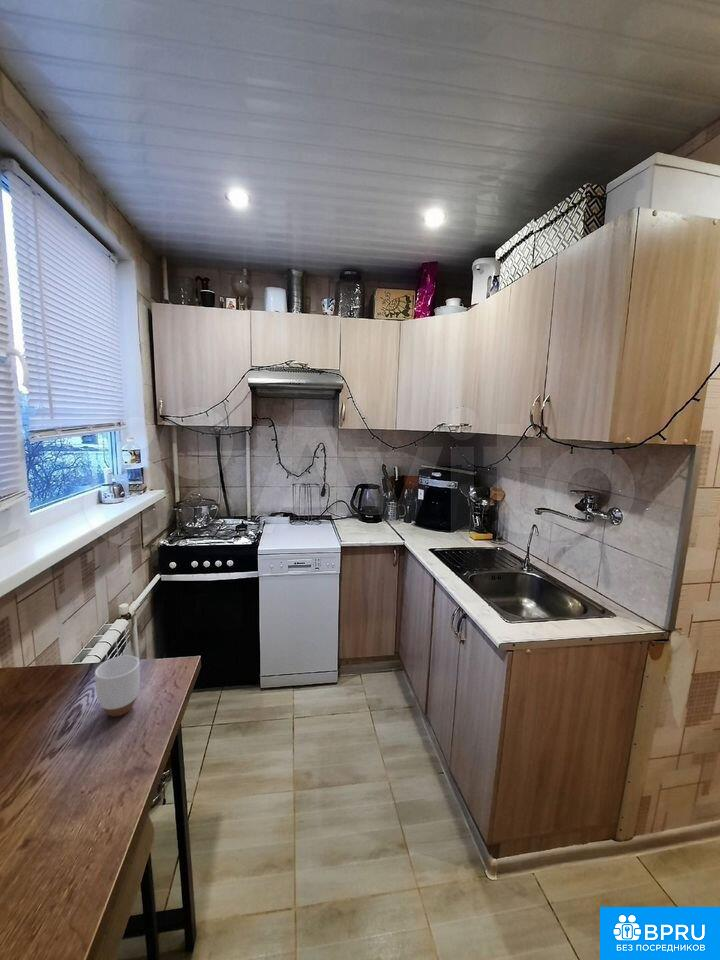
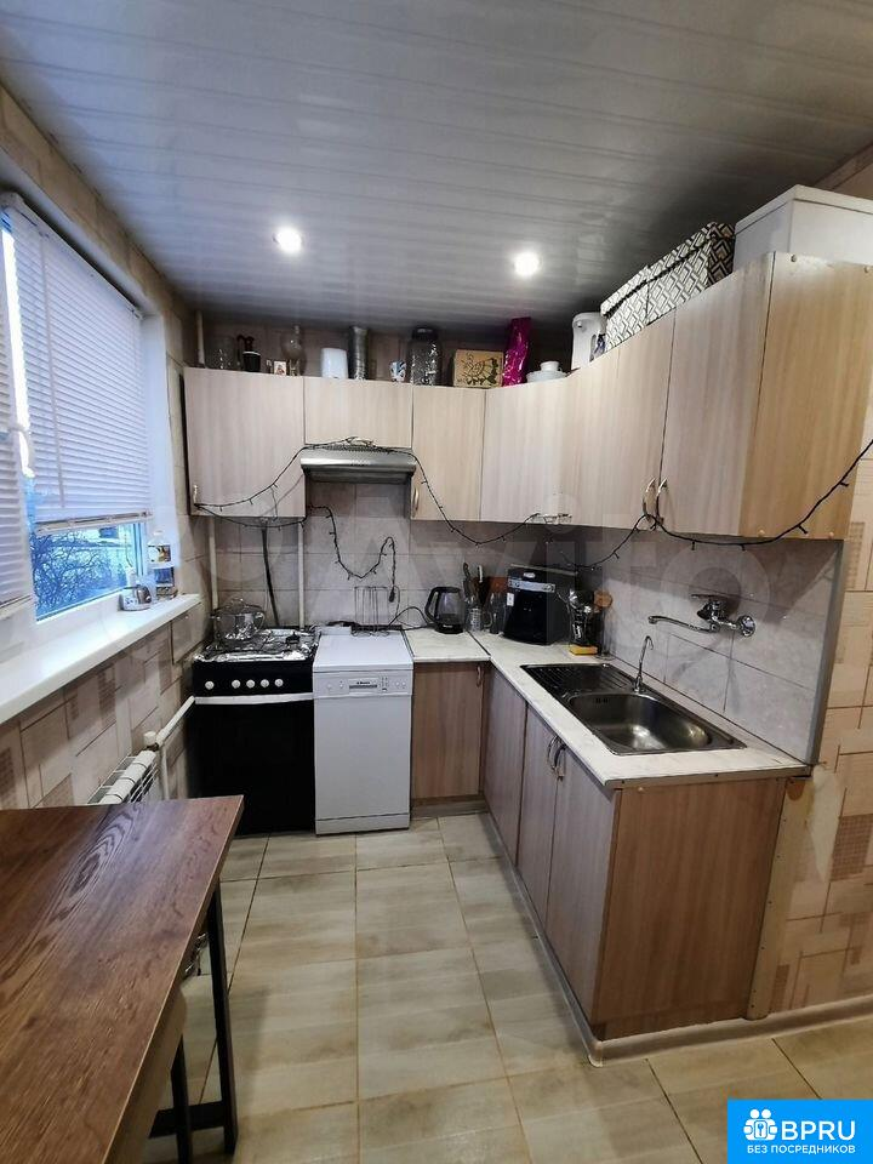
- mug [94,654,141,718]
